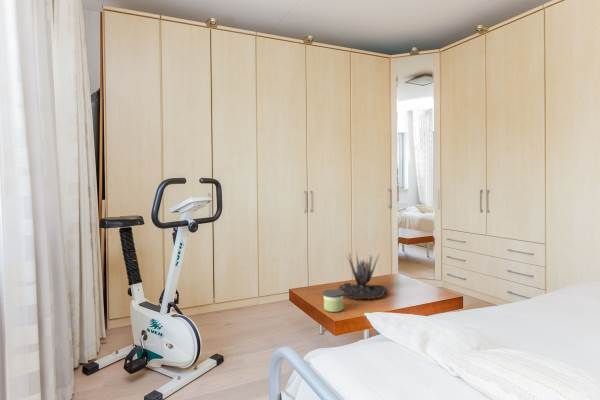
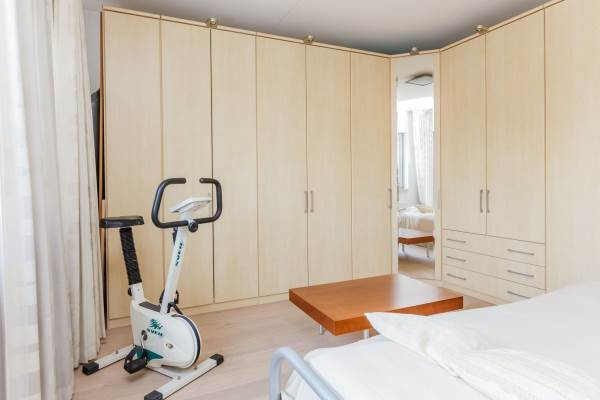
- candle [322,289,345,313]
- plant [337,249,389,300]
